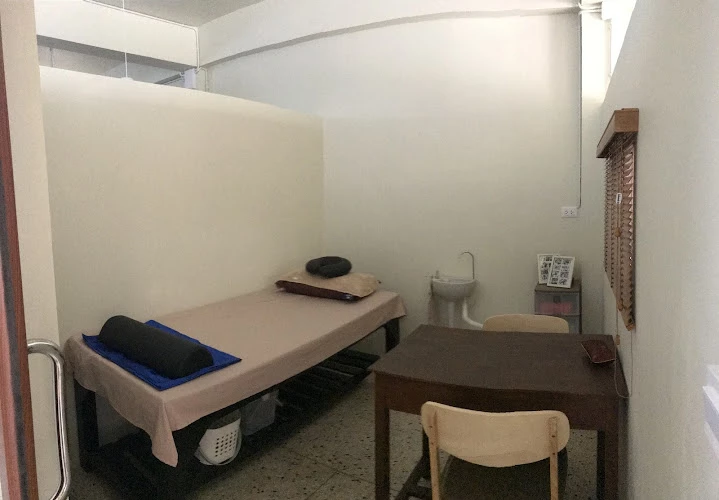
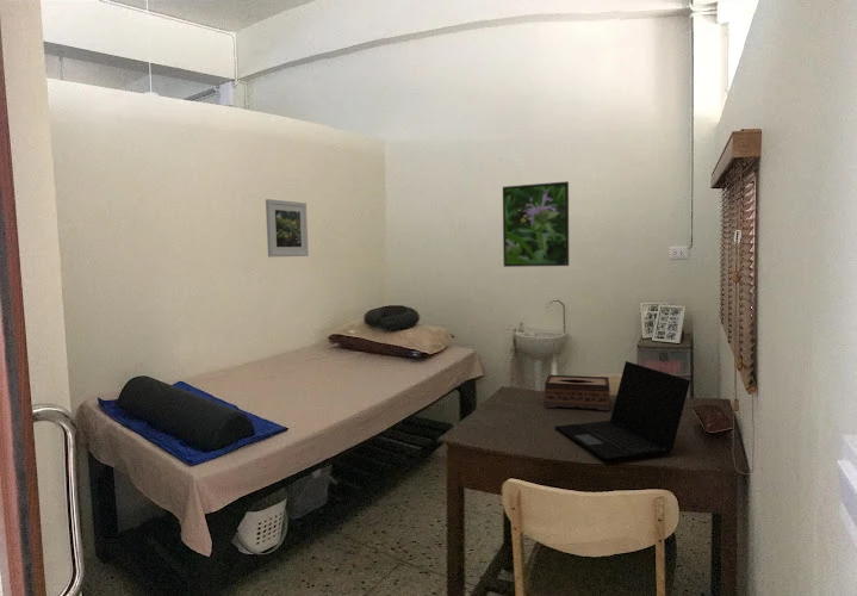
+ laptop [553,360,691,462]
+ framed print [265,198,310,259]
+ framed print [502,180,570,268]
+ tissue box [544,374,610,411]
